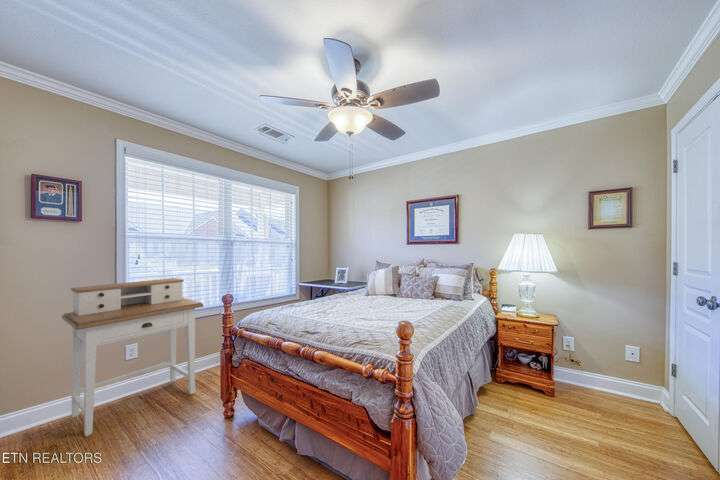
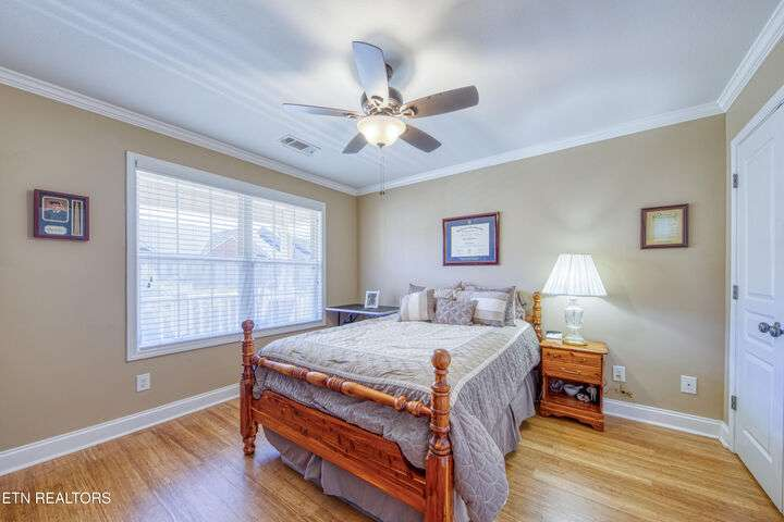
- desk [61,277,204,437]
